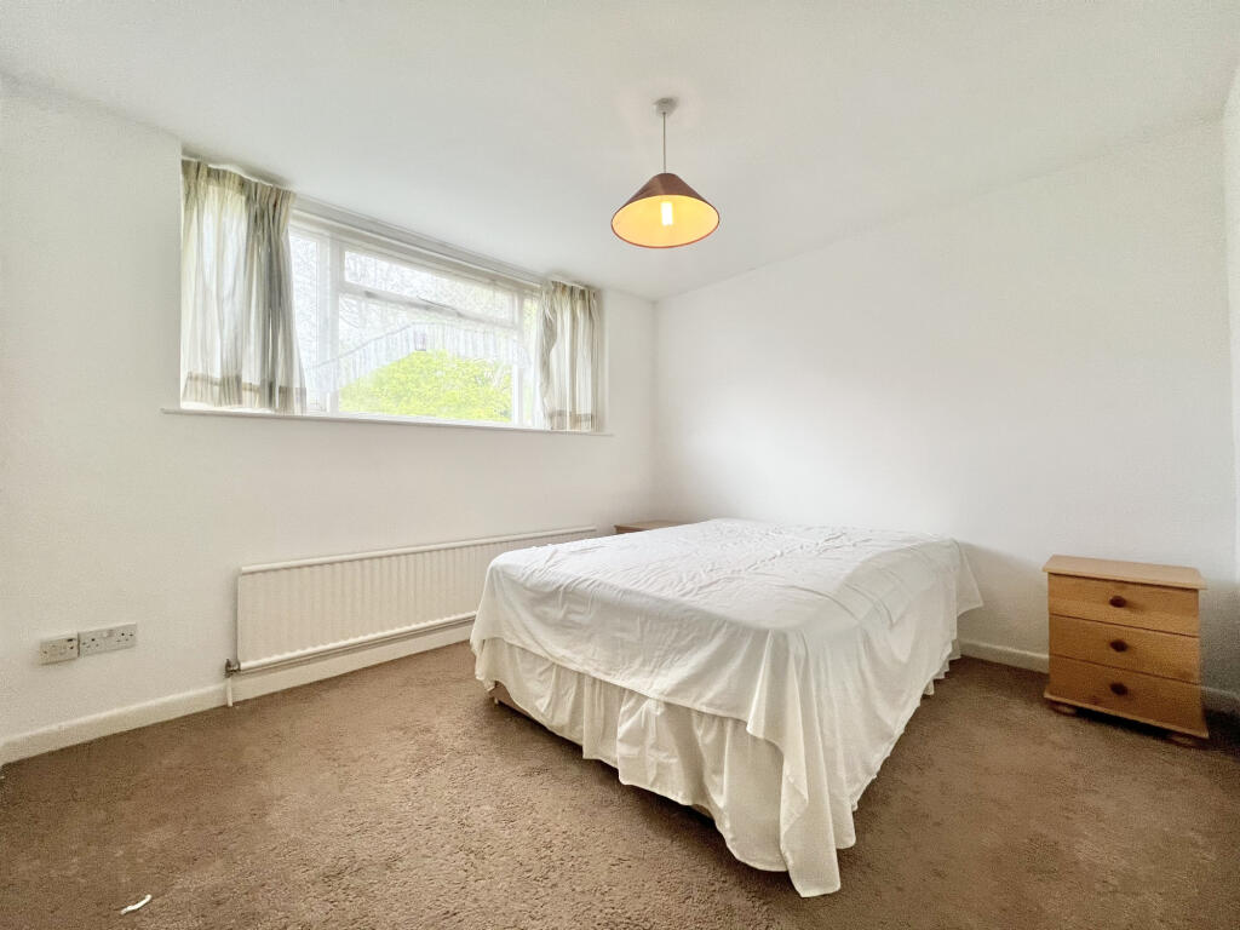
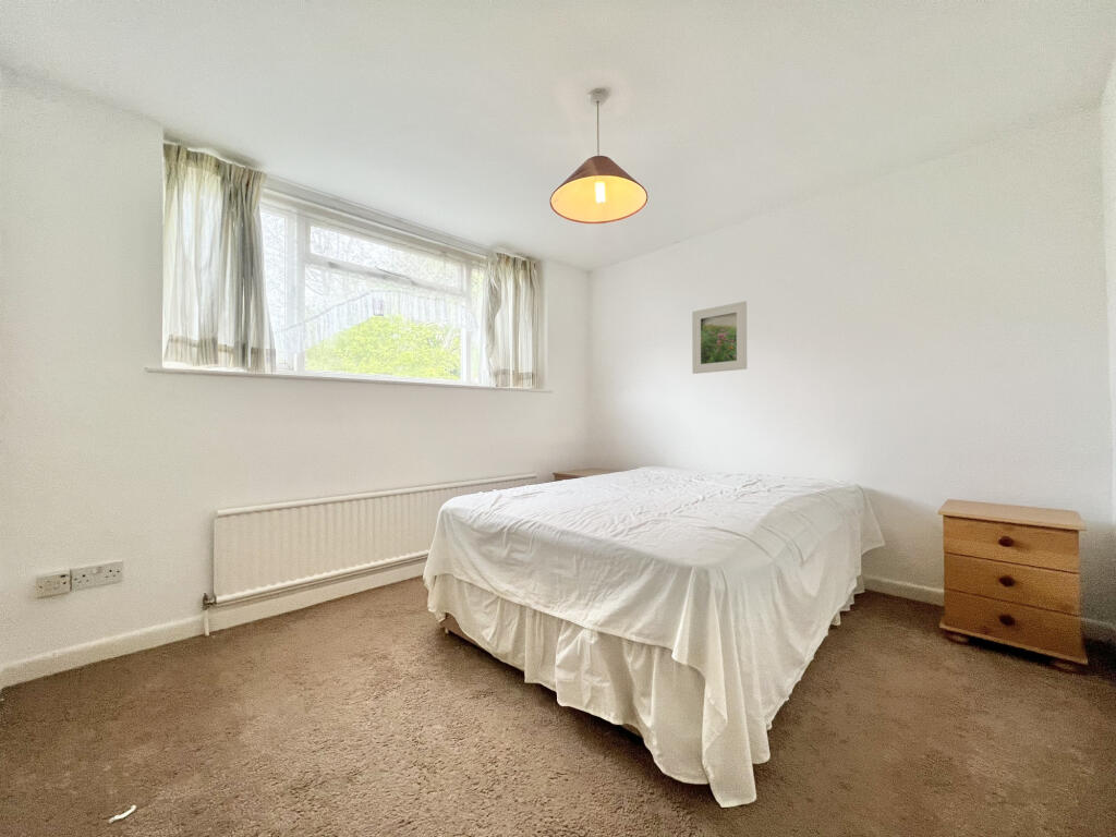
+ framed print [691,300,748,375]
